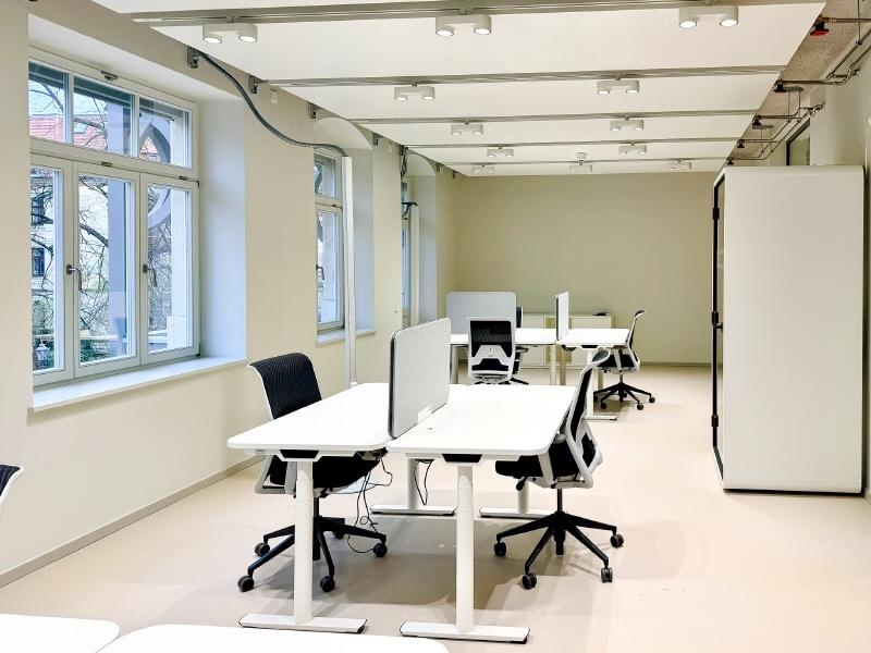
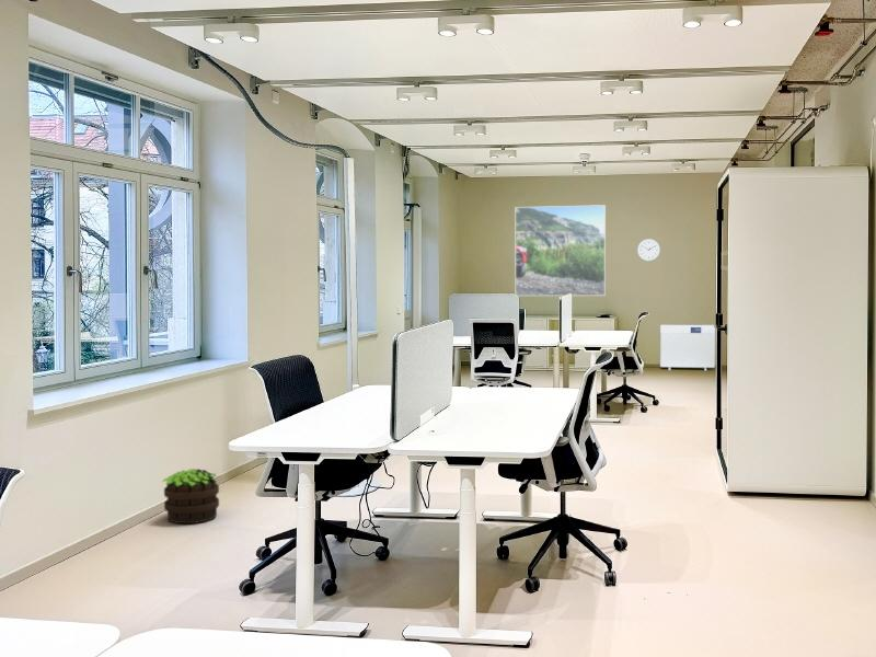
+ air purifier [659,323,716,371]
+ wall clock [636,238,661,262]
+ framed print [515,204,607,297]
+ potted plant [162,468,221,525]
